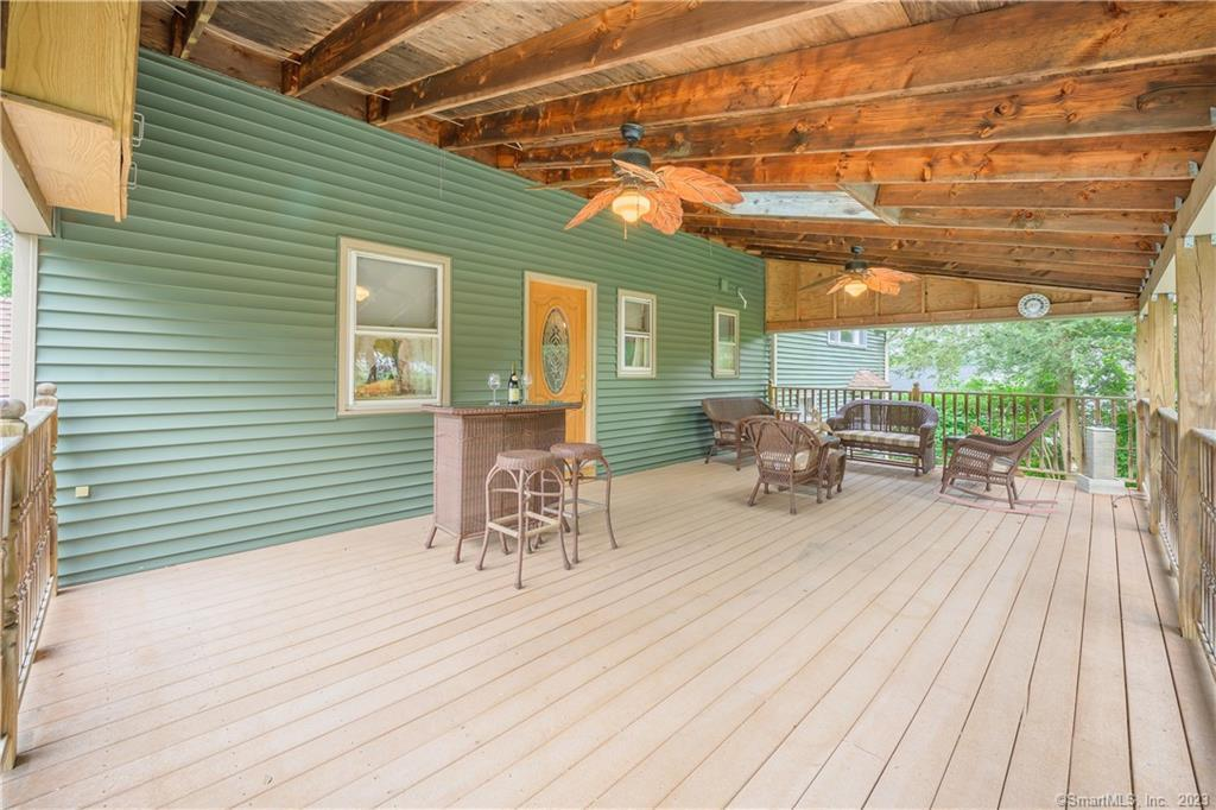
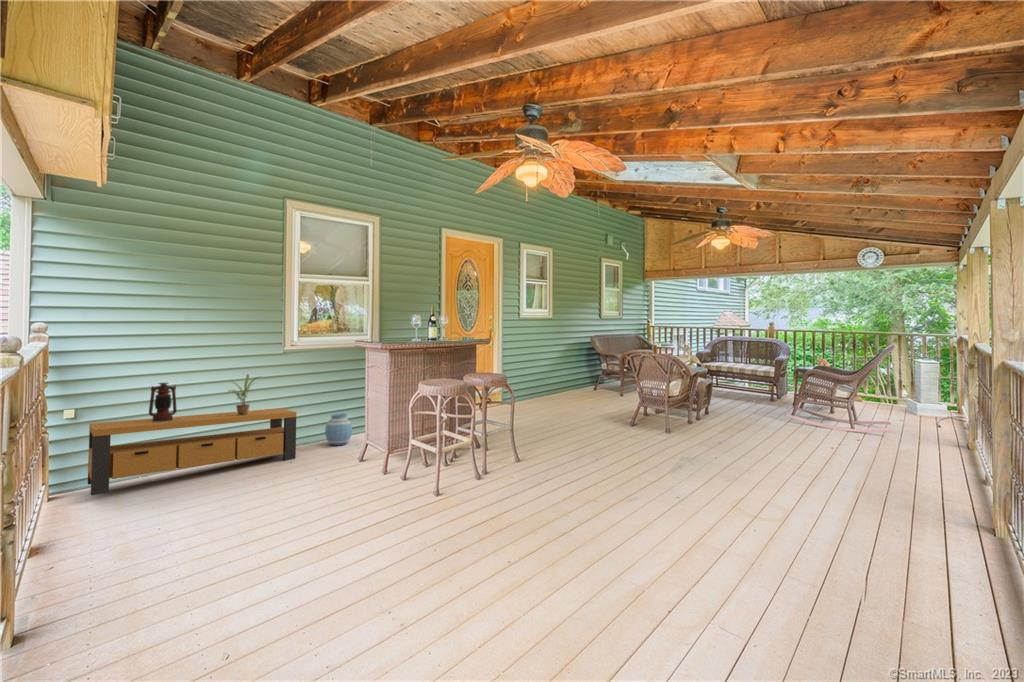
+ potted plant [225,373,262,416]
+ lantern [148,382,178,422]
+ bench [87,407,297,496]
+ vase [324,413,353,446]
